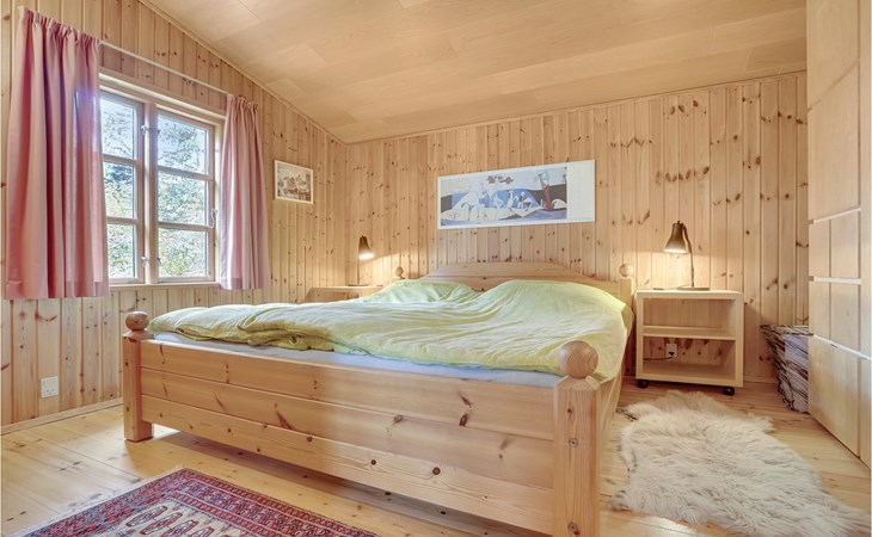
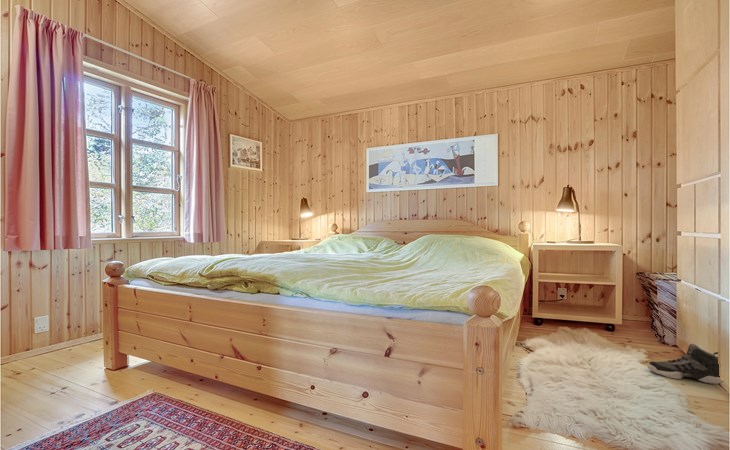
+ sneaker [646,343,725,385]
